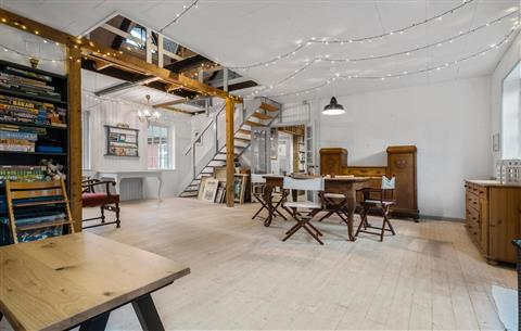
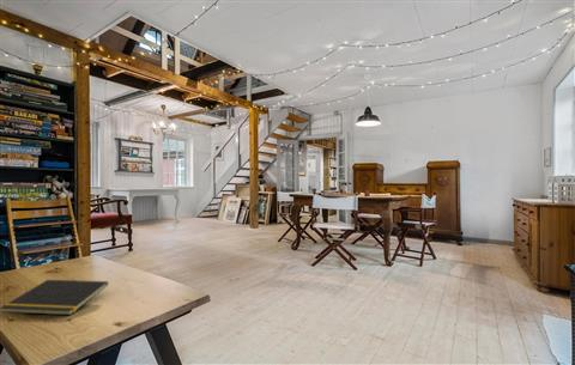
+ notepad [0,279,109,316]
